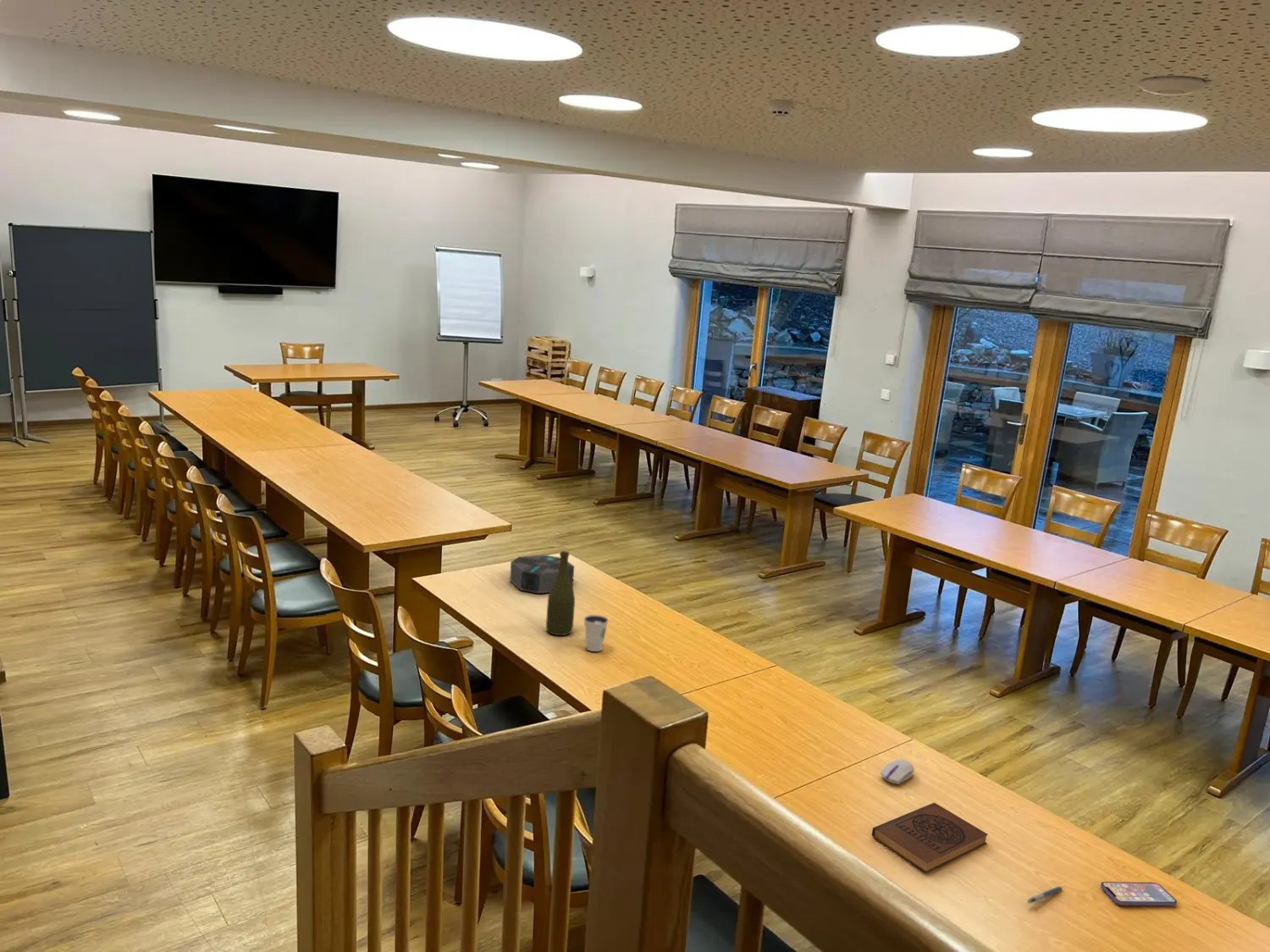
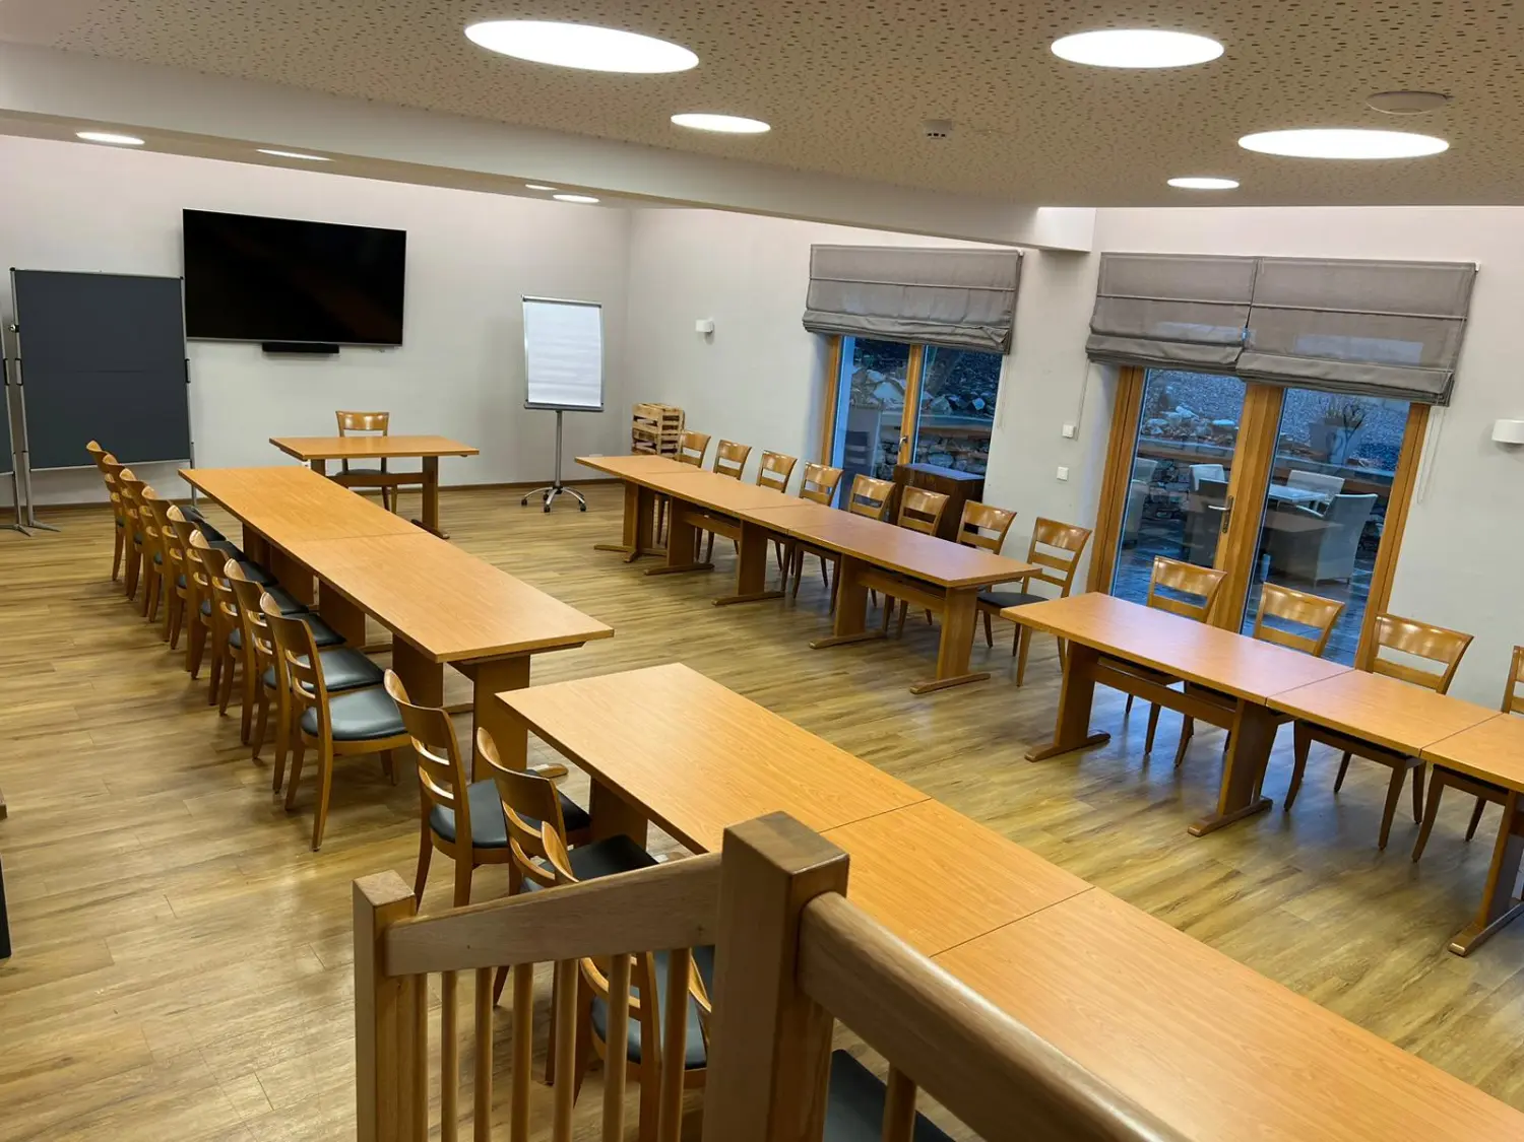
- computer mouse [880,758,915,785]
- pen [1026,886,1063,905]
- bottle [545,550,576,636]
- book [871,802,989,873]
- speaker [509,554,575,594]
- dixie cup [583,614,610,652]
- smartphone [1100,881,1178,906]
